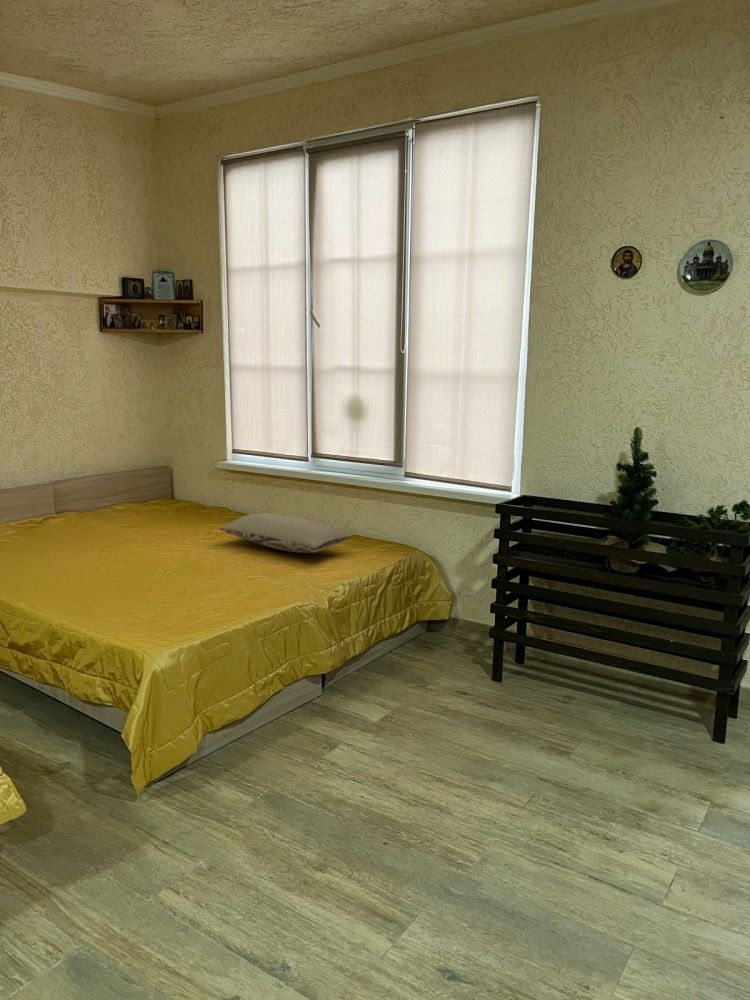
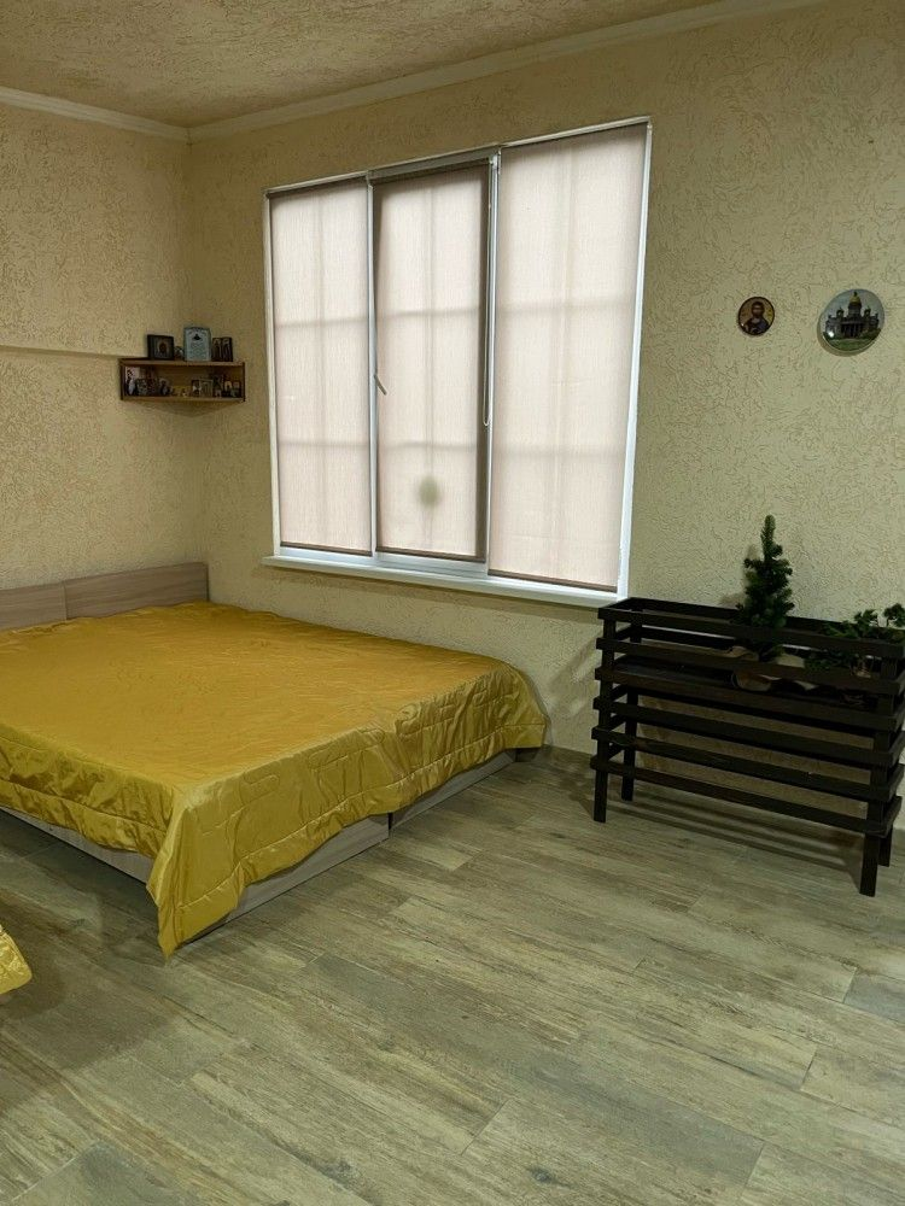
- pillow [218,512,353,554]
